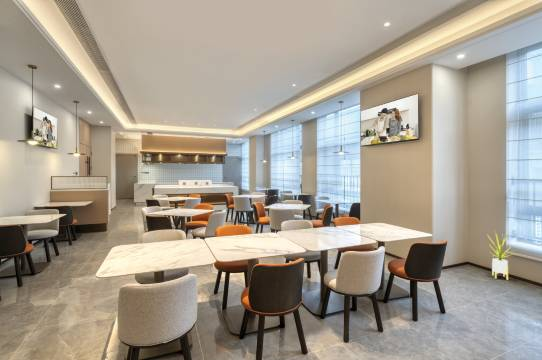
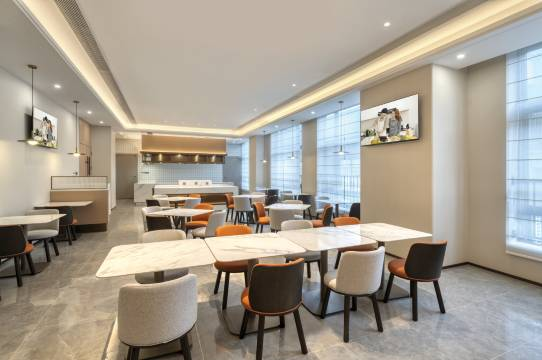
- house plant [487,231,517,281]
